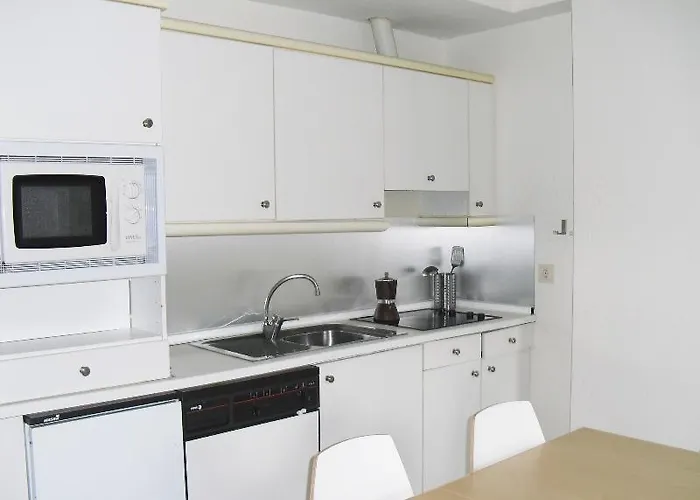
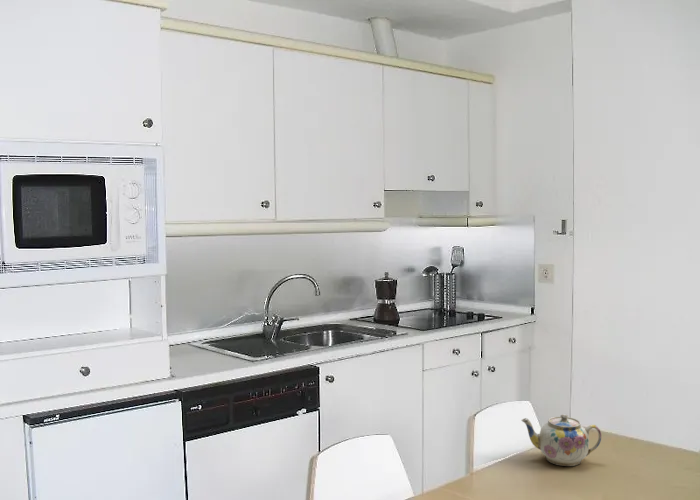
+ teapot [520,413,602,467]
